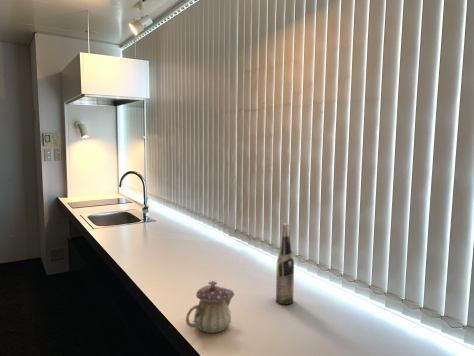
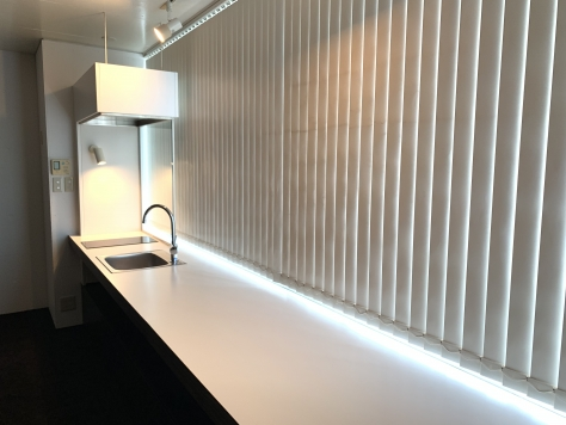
- wine bottle [275,222,295,305]
- teapot [185,280,236,334]
